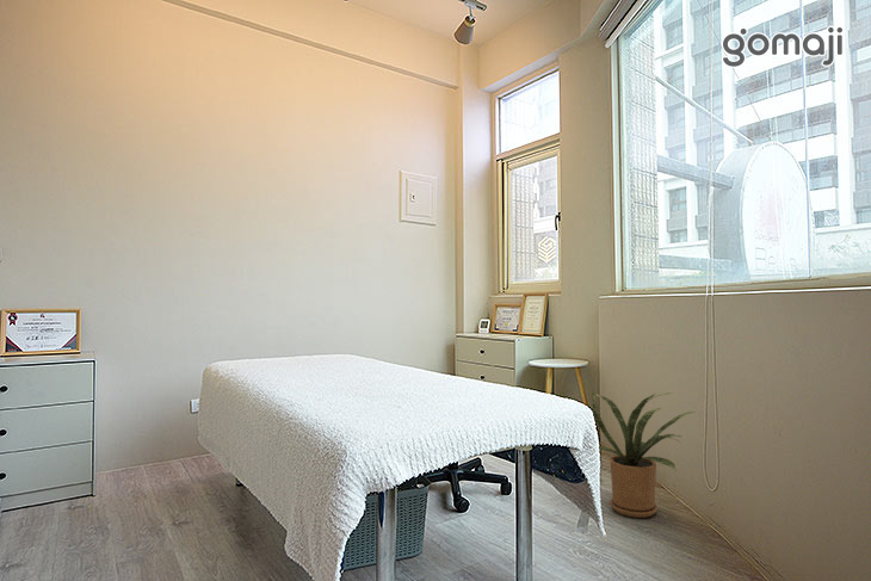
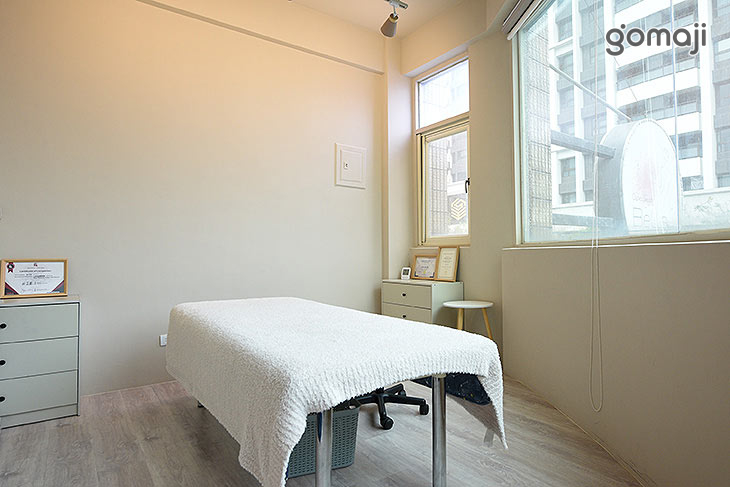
- house plant [591,390,694,519]
